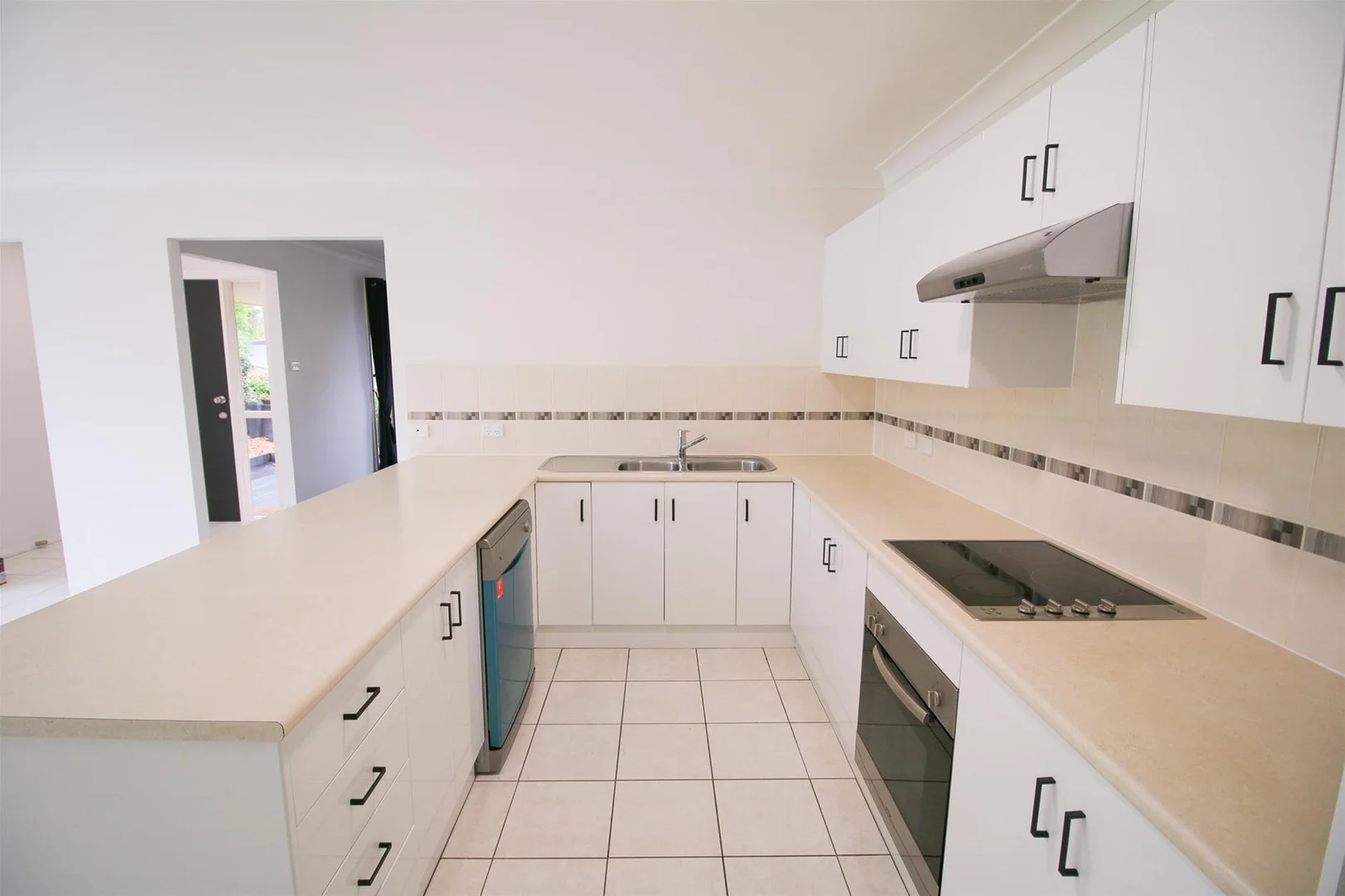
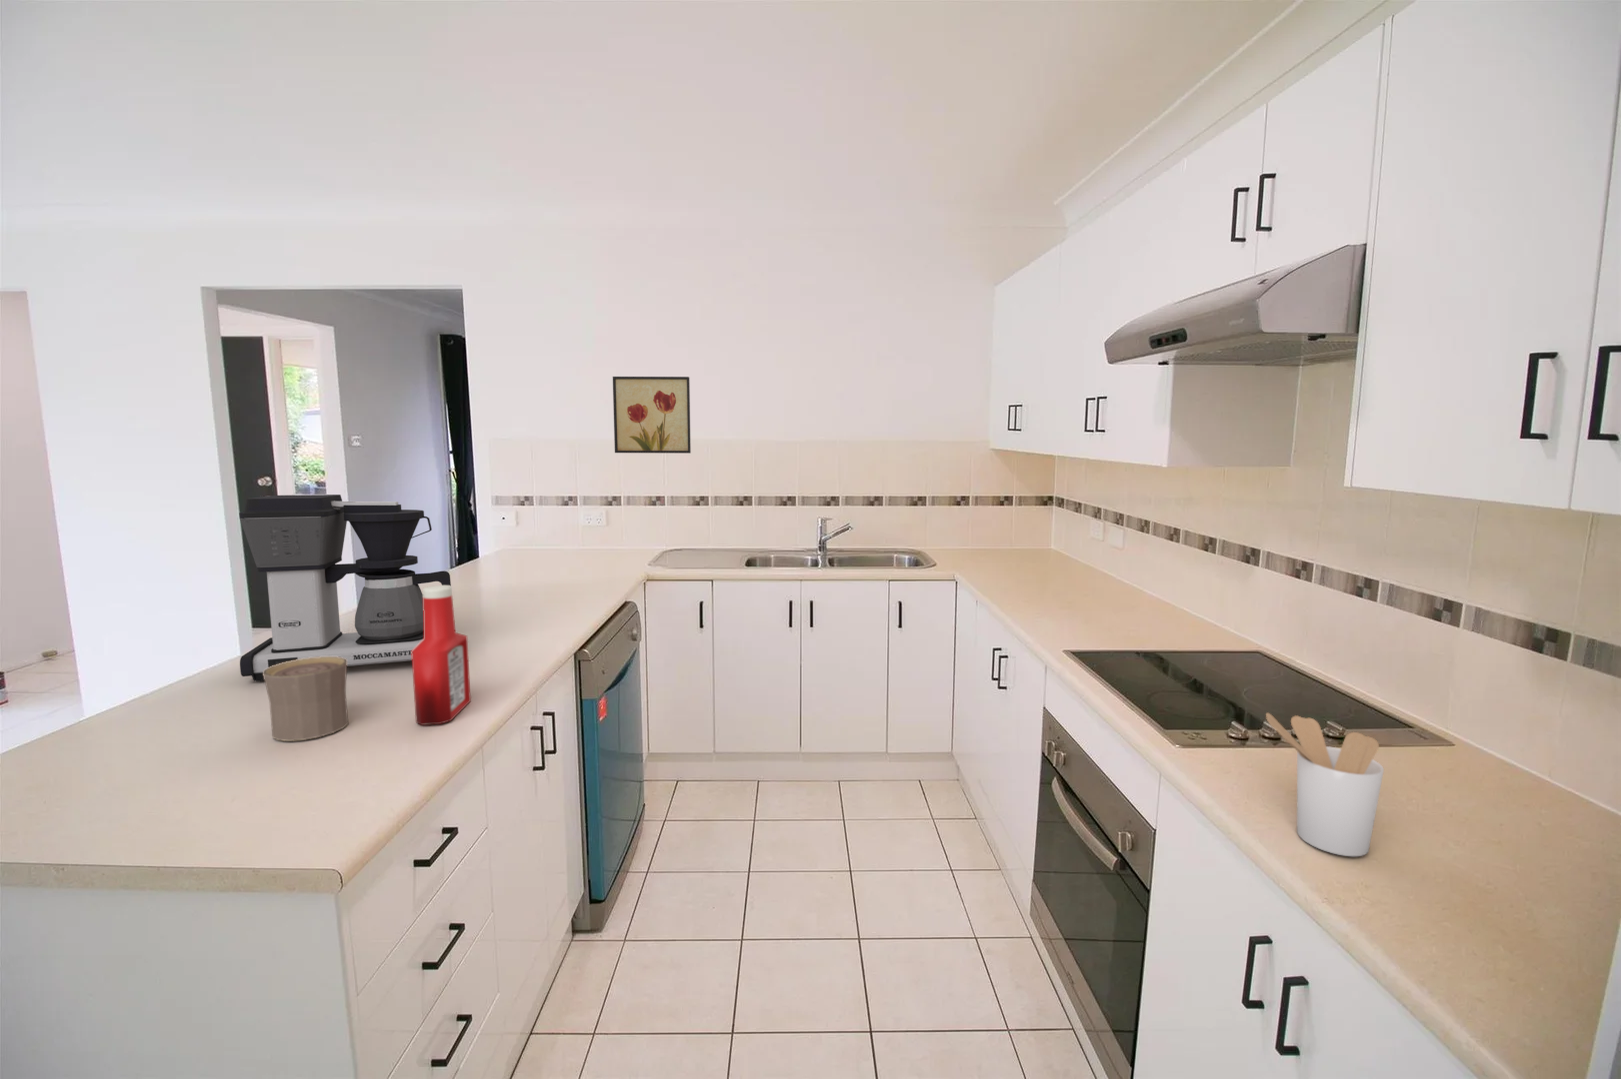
+ coffee maker [237,494,452,683]
+ cup [263,656,350,742]
+ utensil holder [1265,712,1385,857]
+ wall art [612,376,692,454]
+ soap bottle [411,584,472,726]
